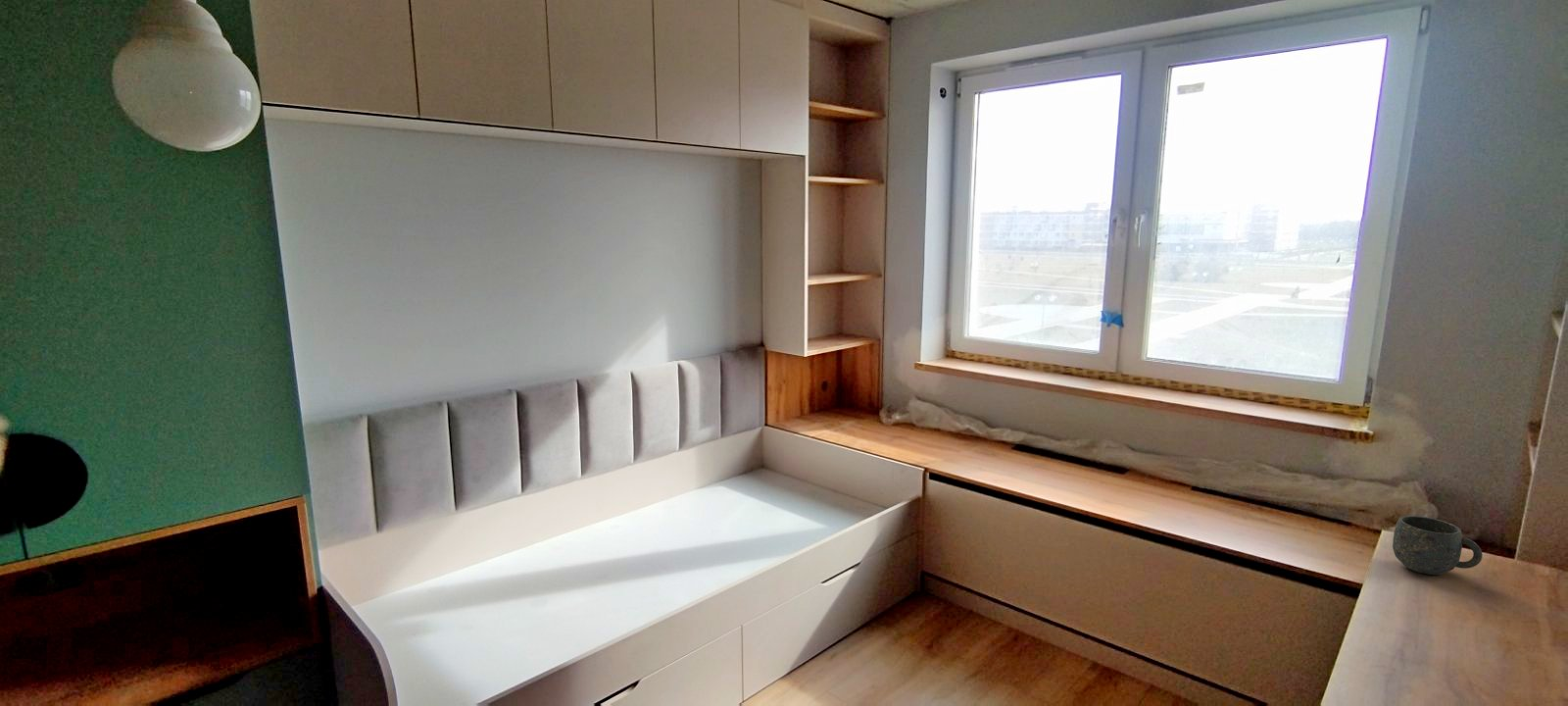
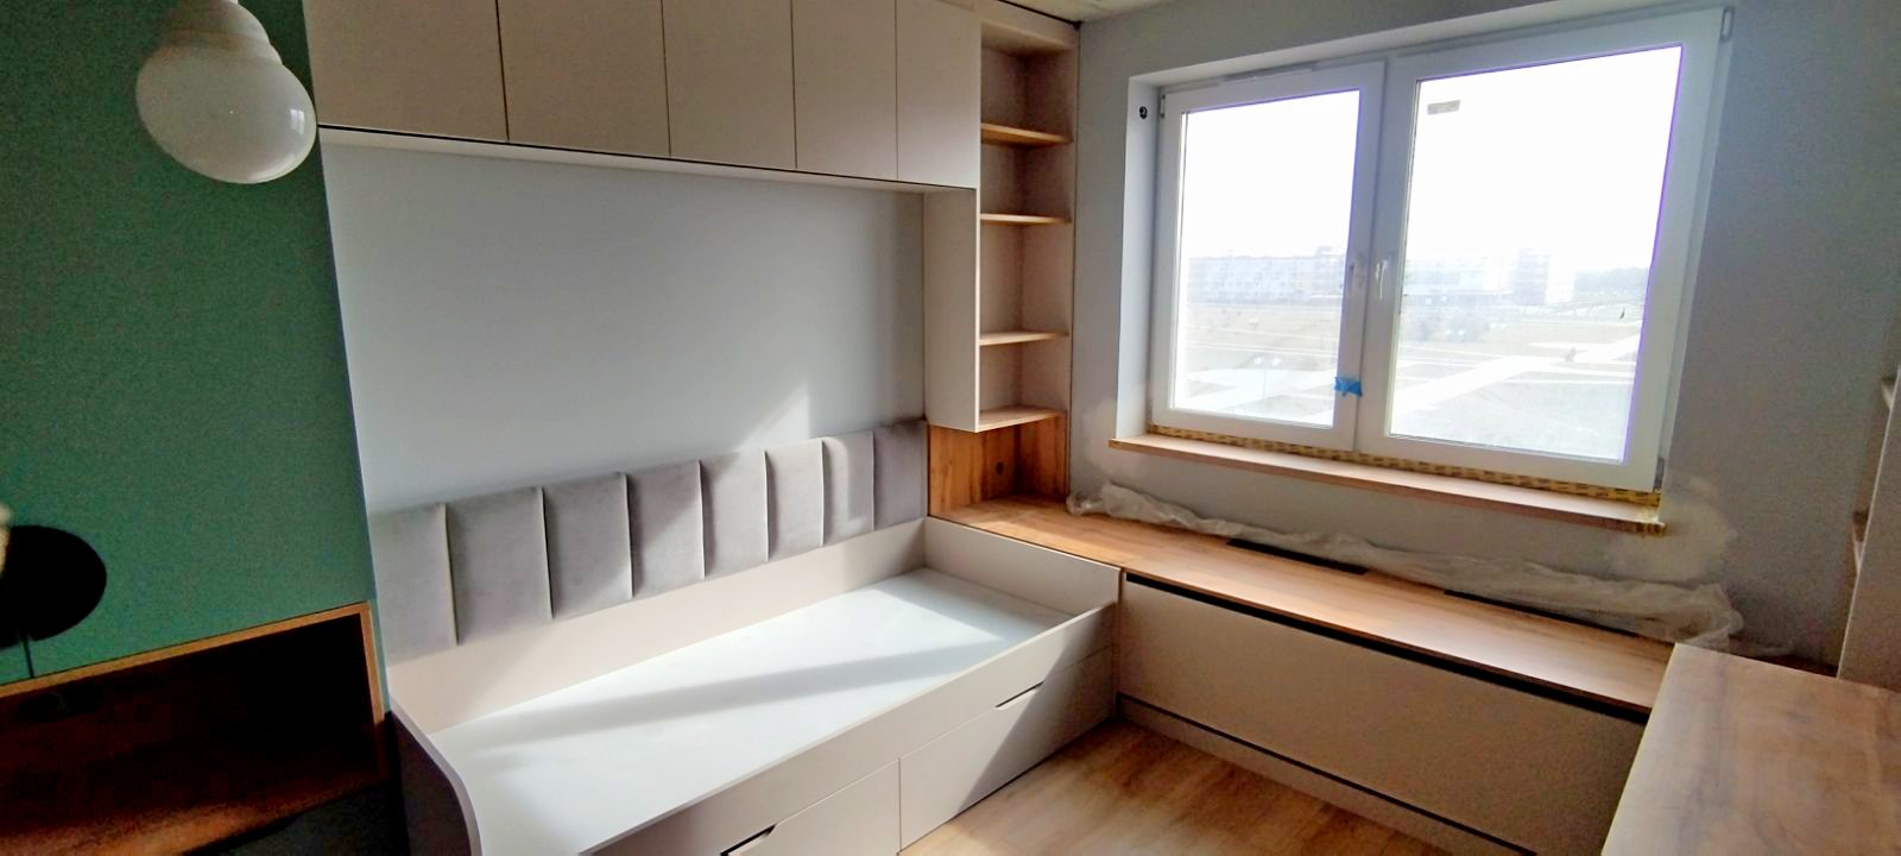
- mug [1392,515,1484,576]
